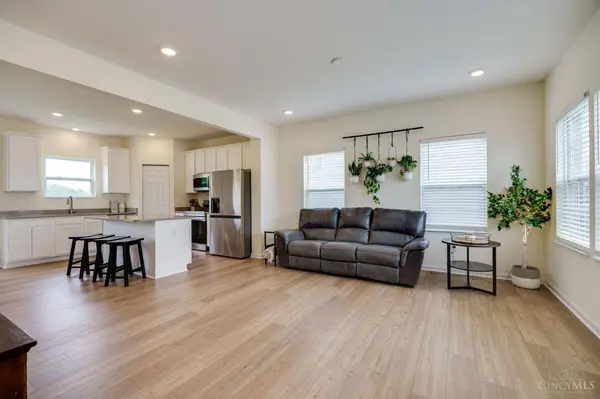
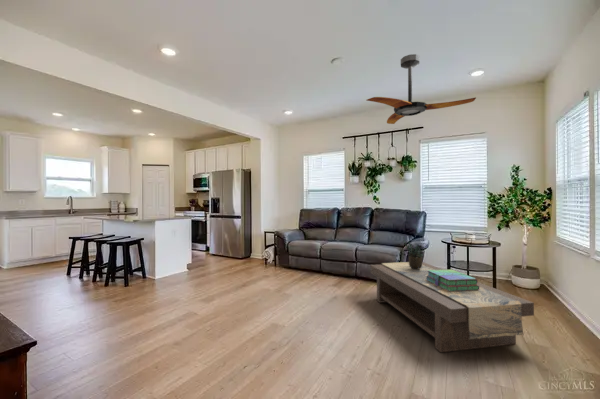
+ ceiling fan [365,53,477,125]
+ coffee table [370,261,535,353]
+ stack of books [425,268,480,291]
+ potted plant [402,236,428,270]
